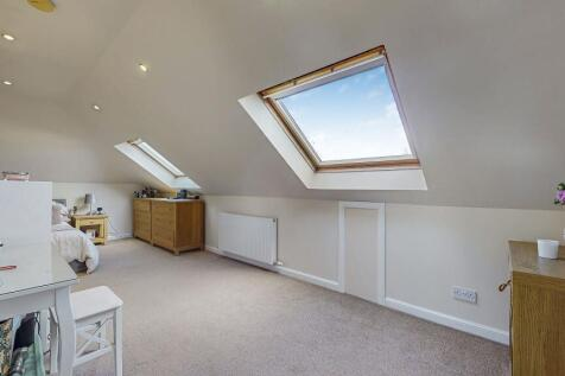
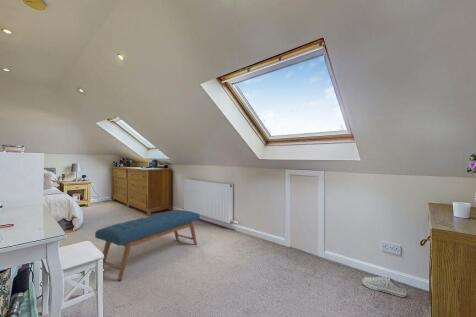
+ bench [94,209,201,281]
+ shoe [361,276,407,298]
